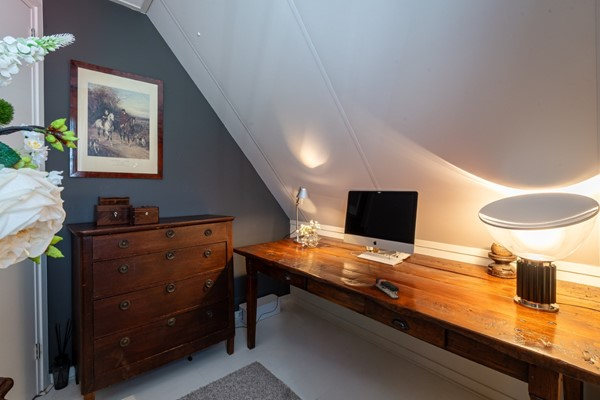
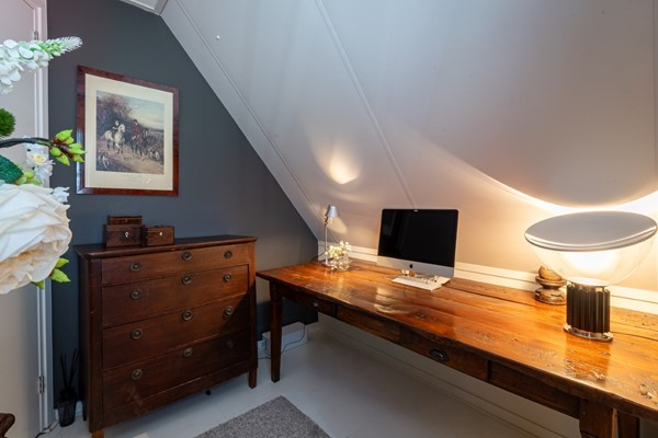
- stapler [374,277,400,300]
